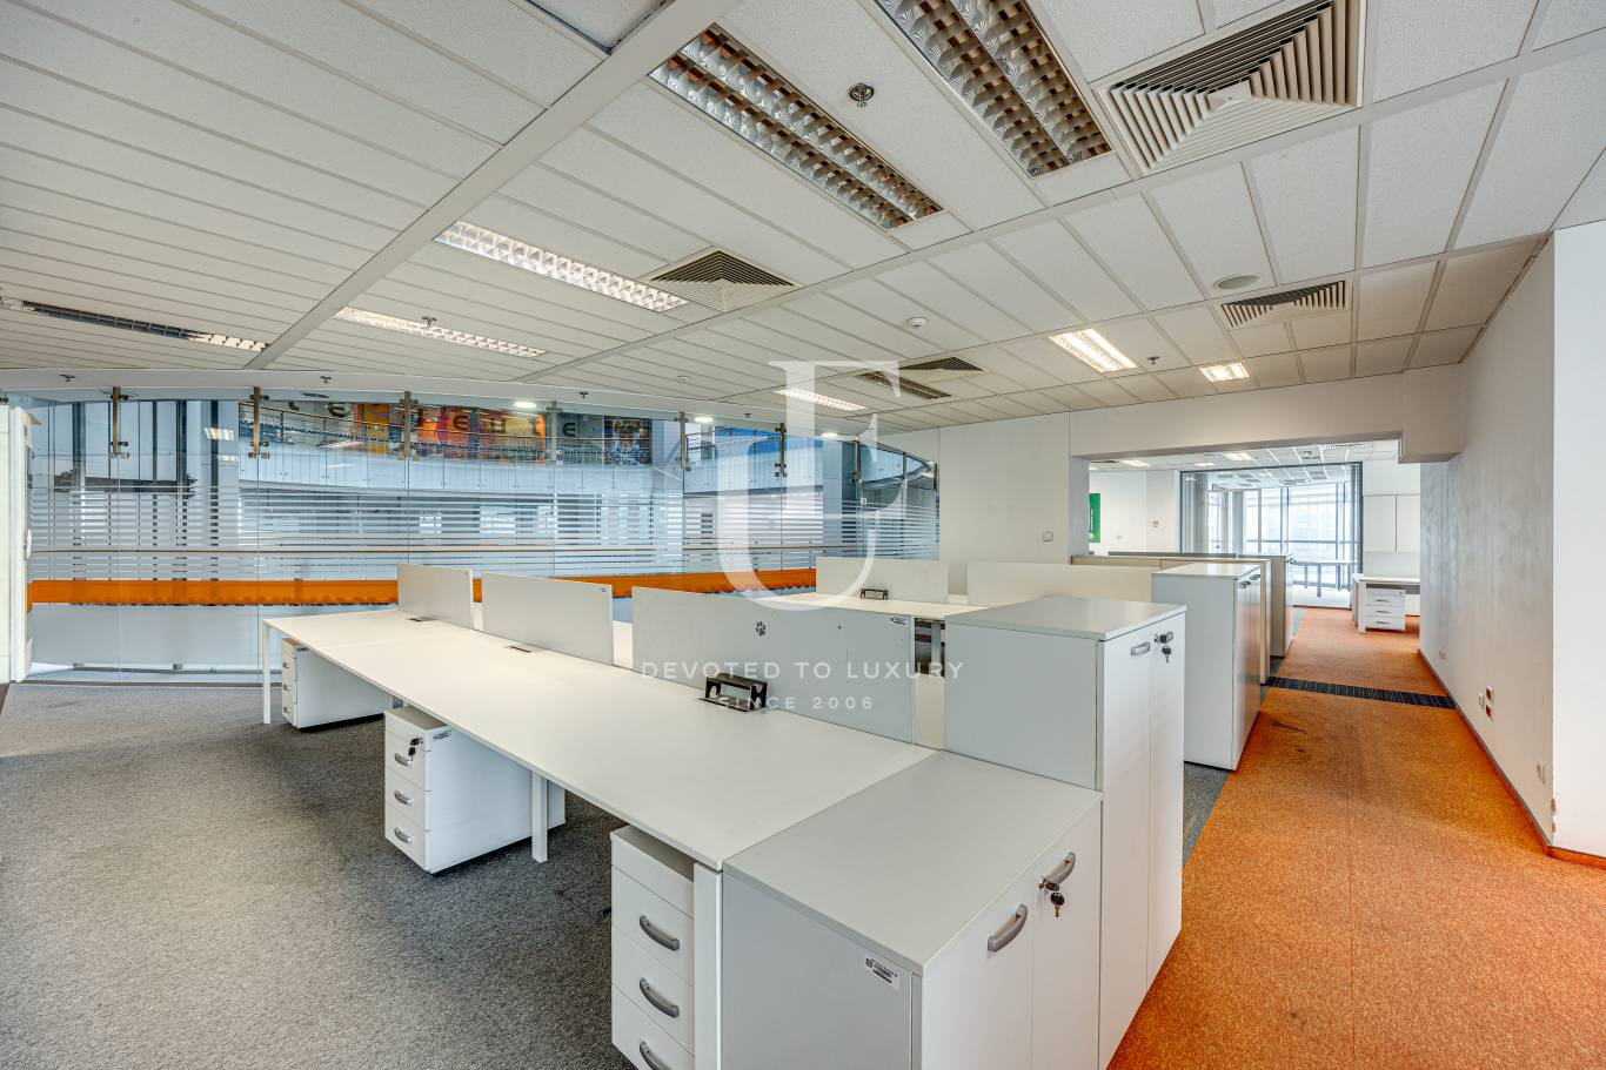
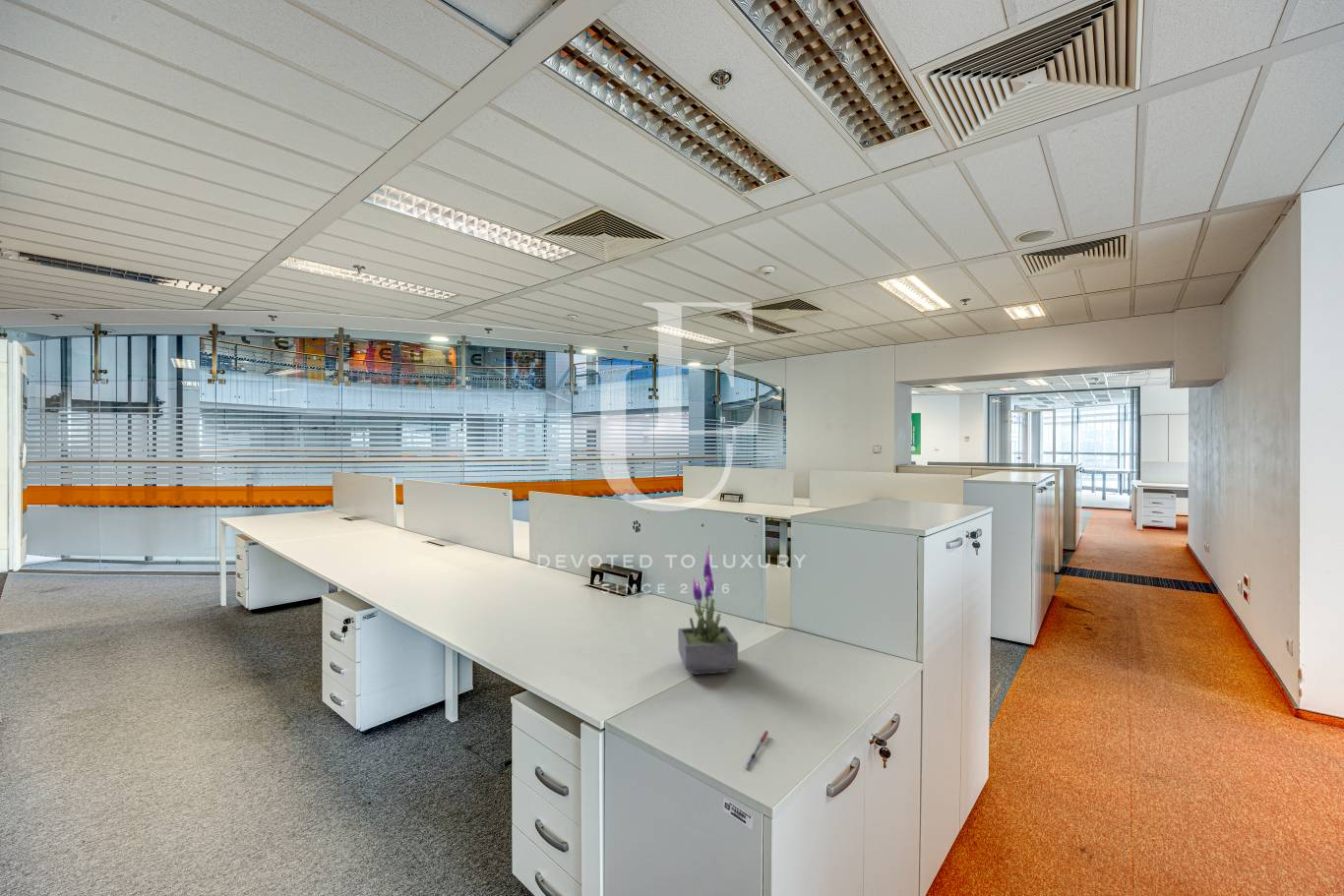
+ pen [744,730,769,770]
+ potted plant [677,549,739,676]
